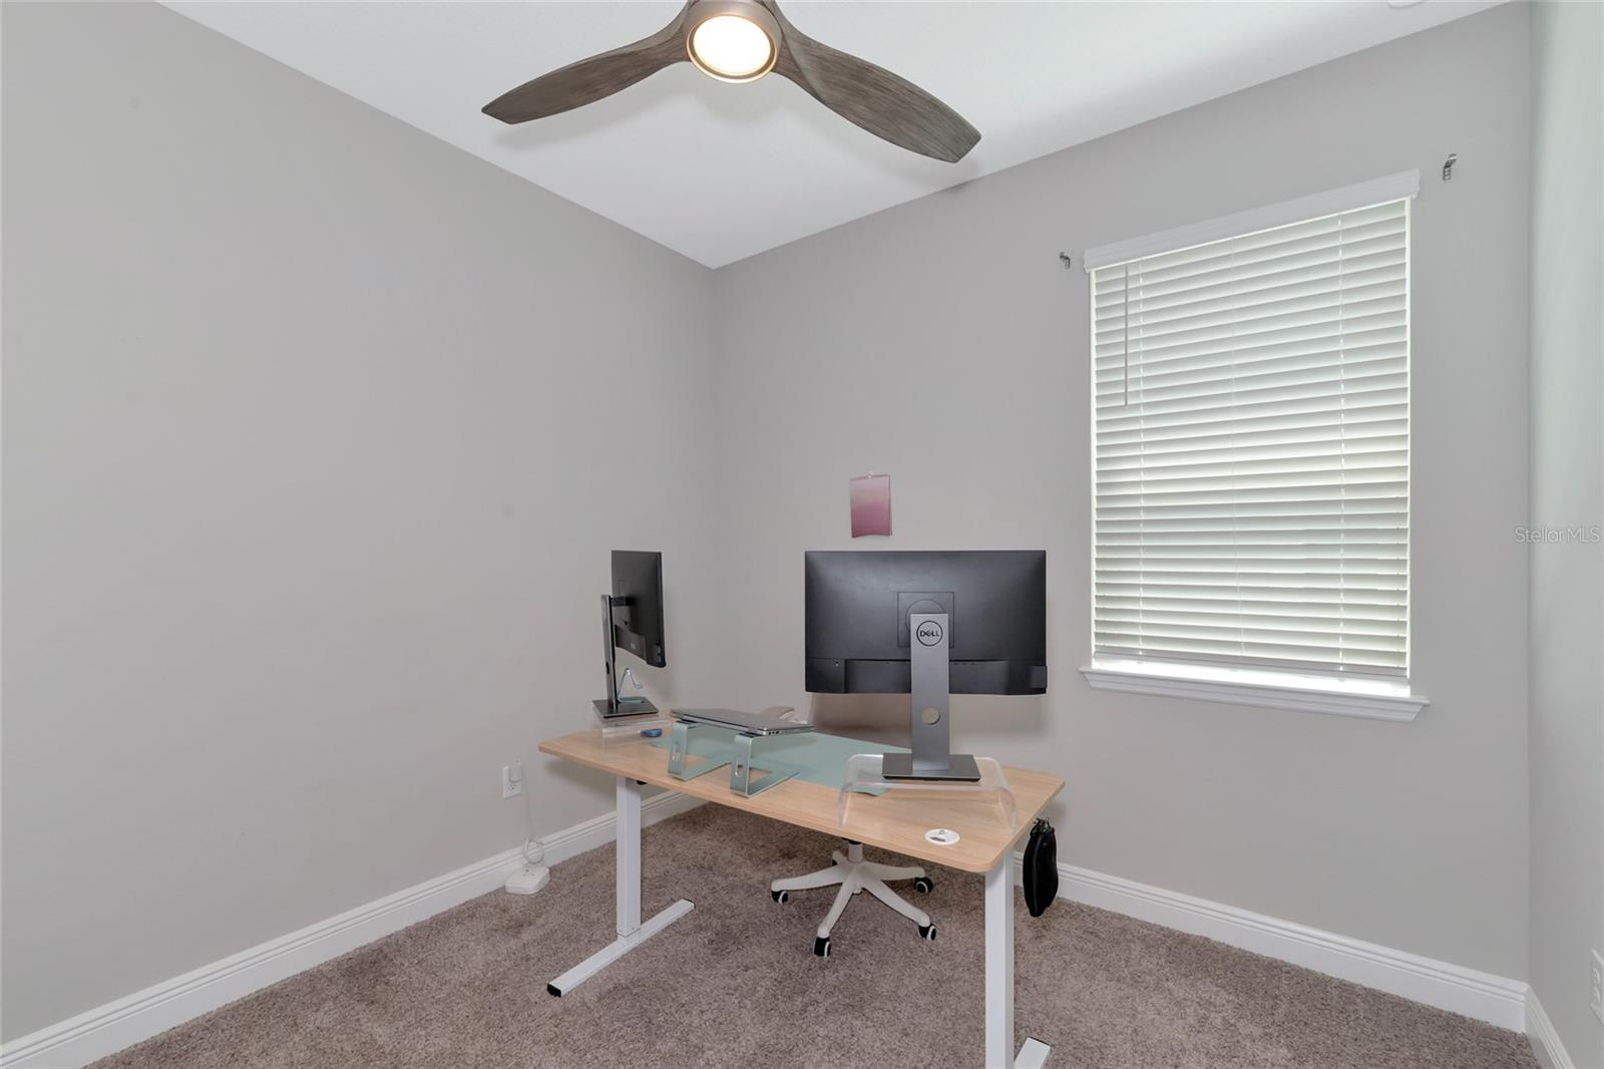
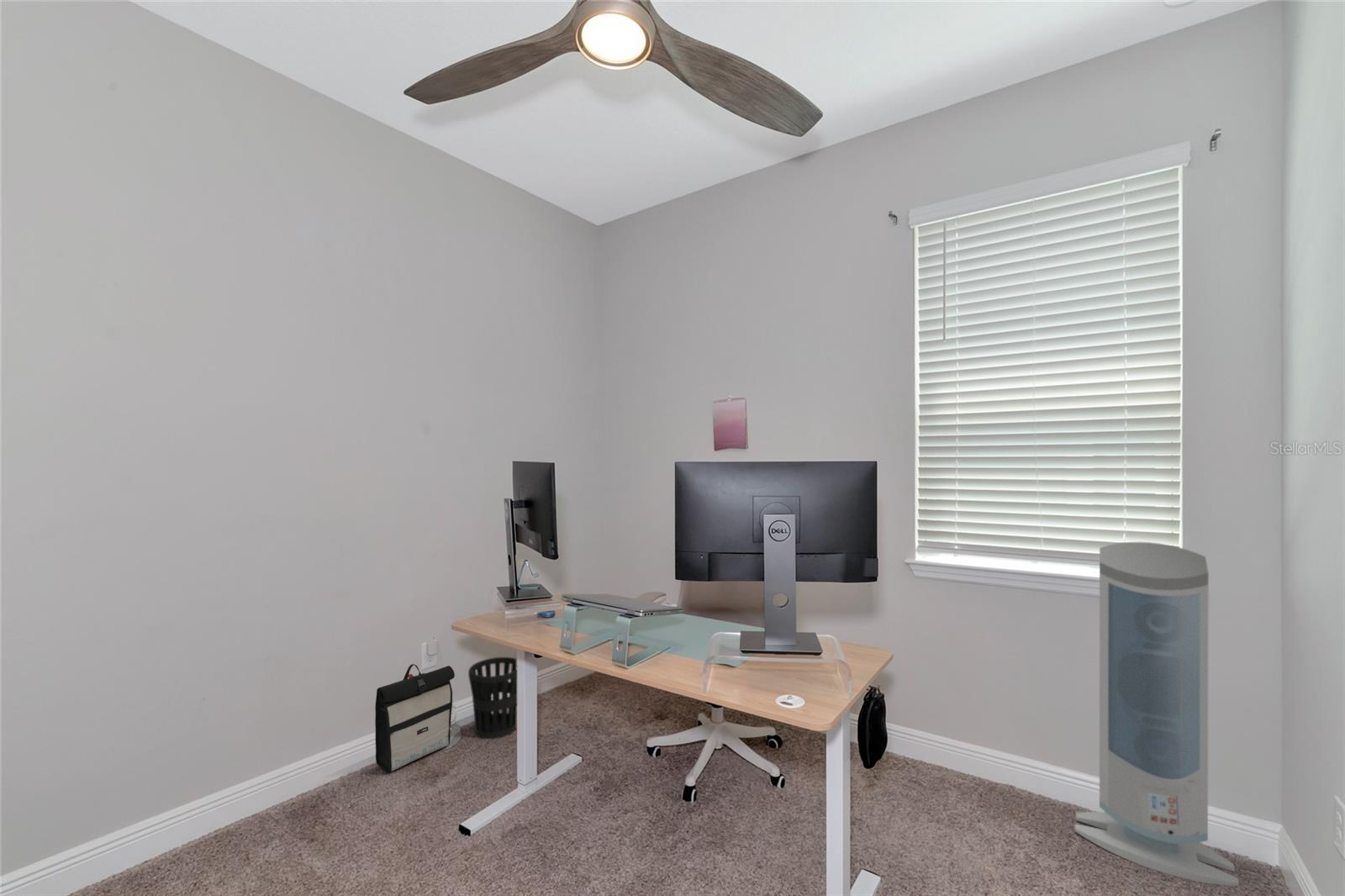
+ wastebasket [467,656,518,740]
+ backpack [374,663,456,773]
+ air purifier [1074,541,1240,887]
